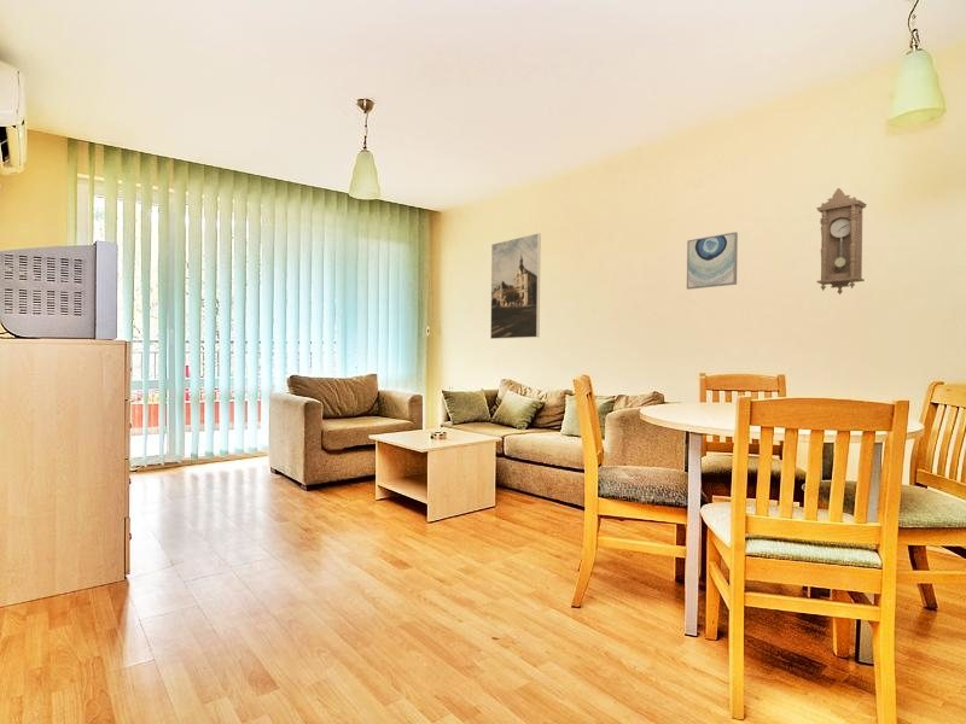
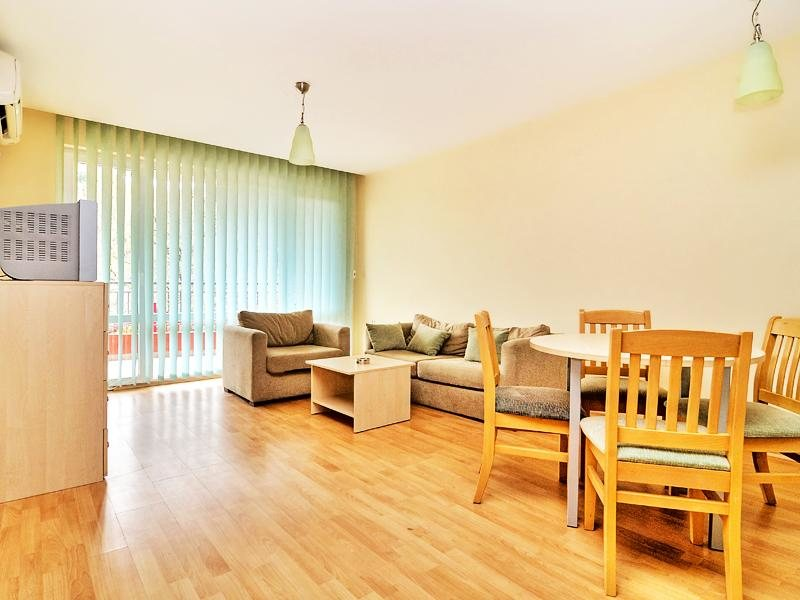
- pendulum clock [815,187,868,296]
- wall art [686,230,739,291]
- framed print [489,232,542,340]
